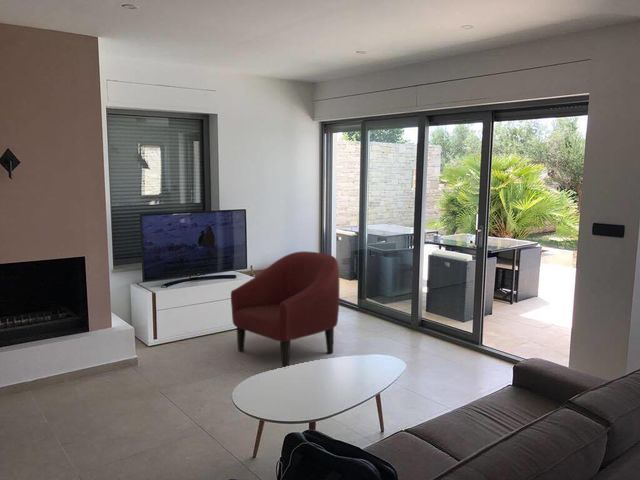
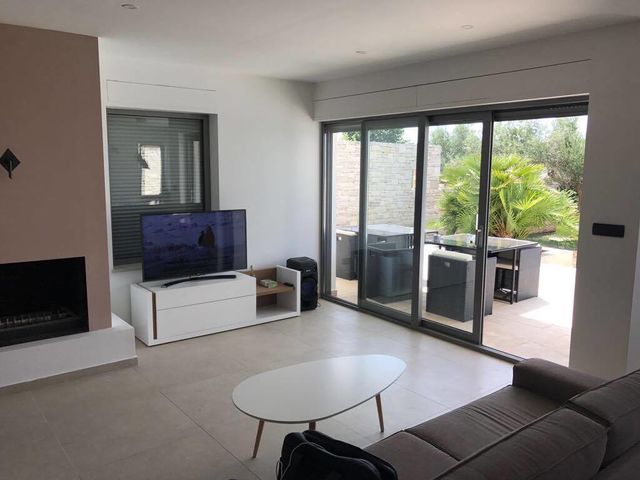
- armchair [230,250,340,368]
